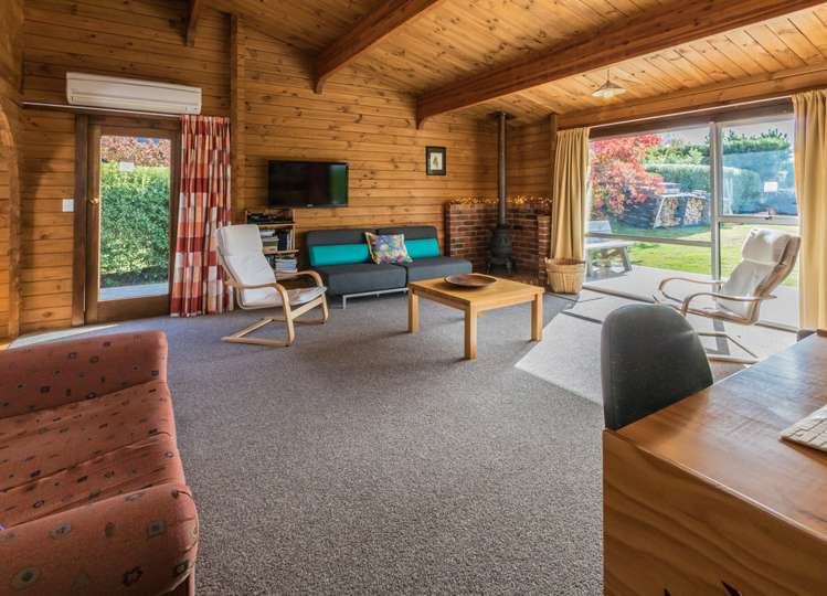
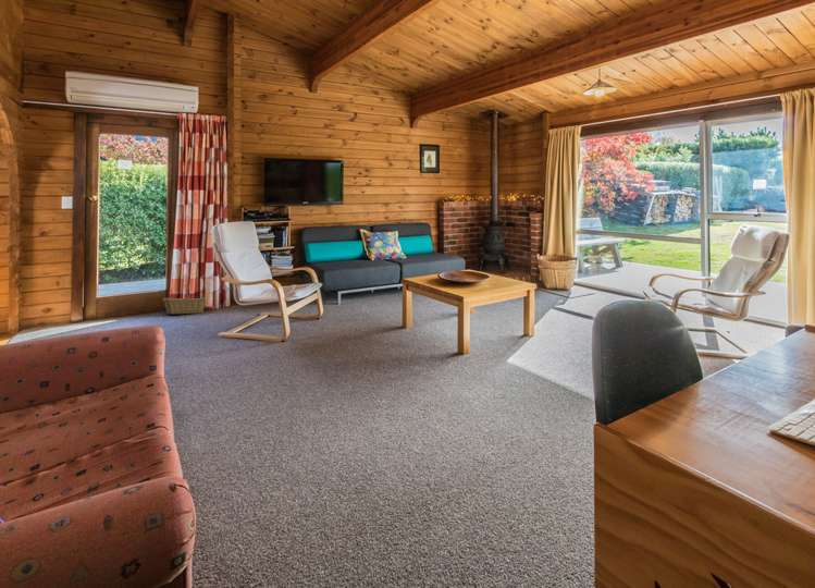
+ basket [162,284,208,315]
